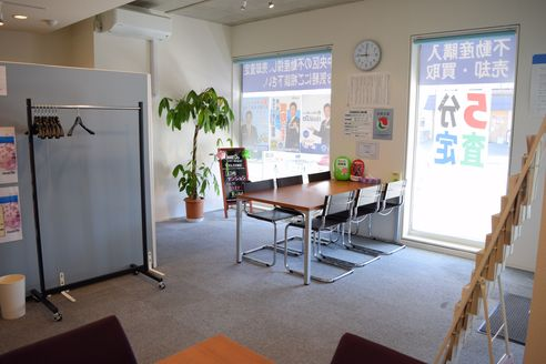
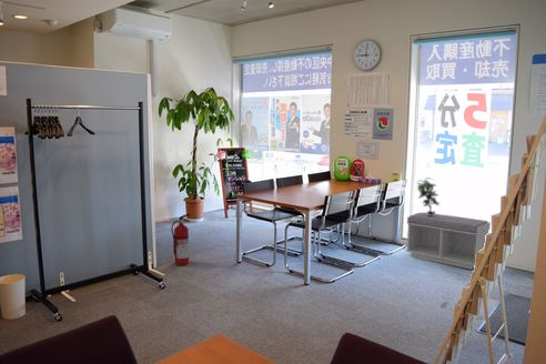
+ potted plant [416,176,442,215]
+ fire extinguisher [170,213,191,266]
+ bench [405,211,492,271]
